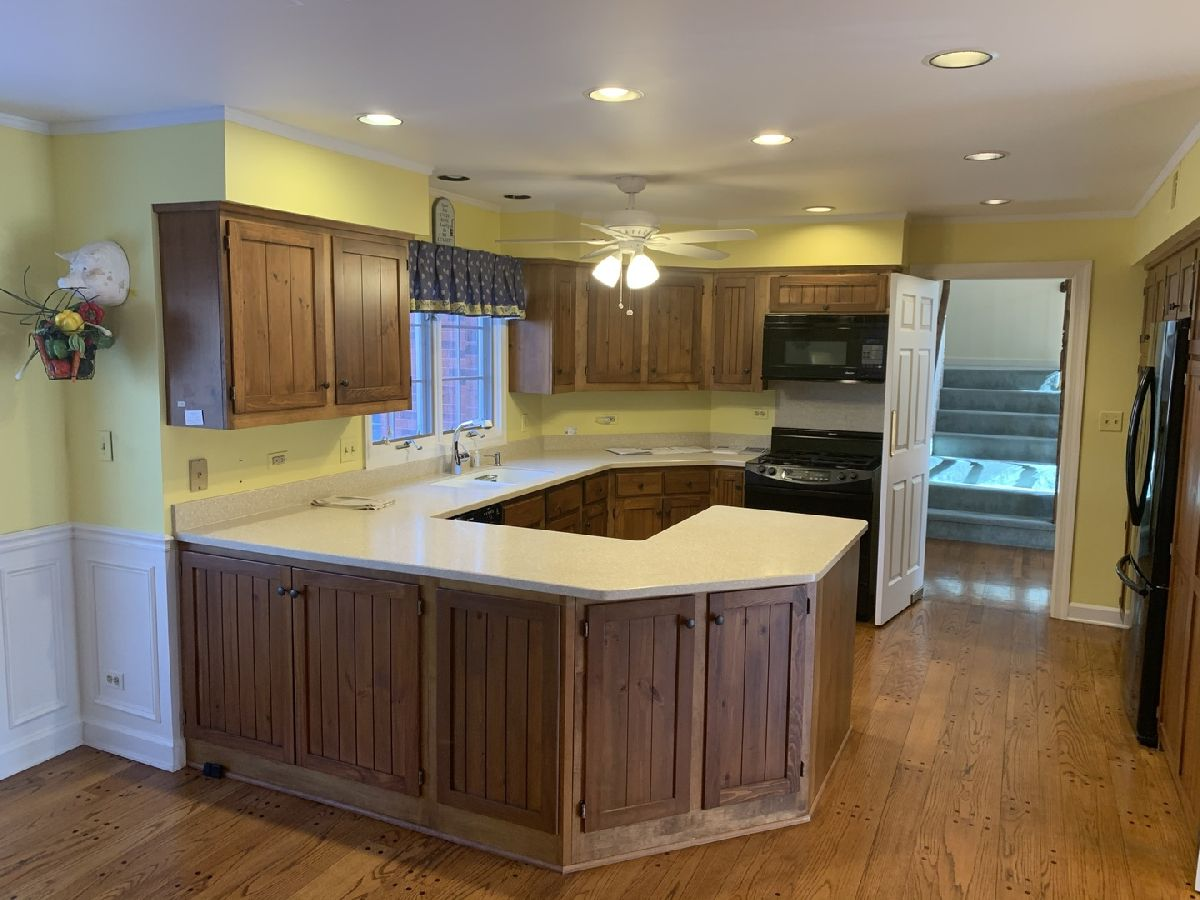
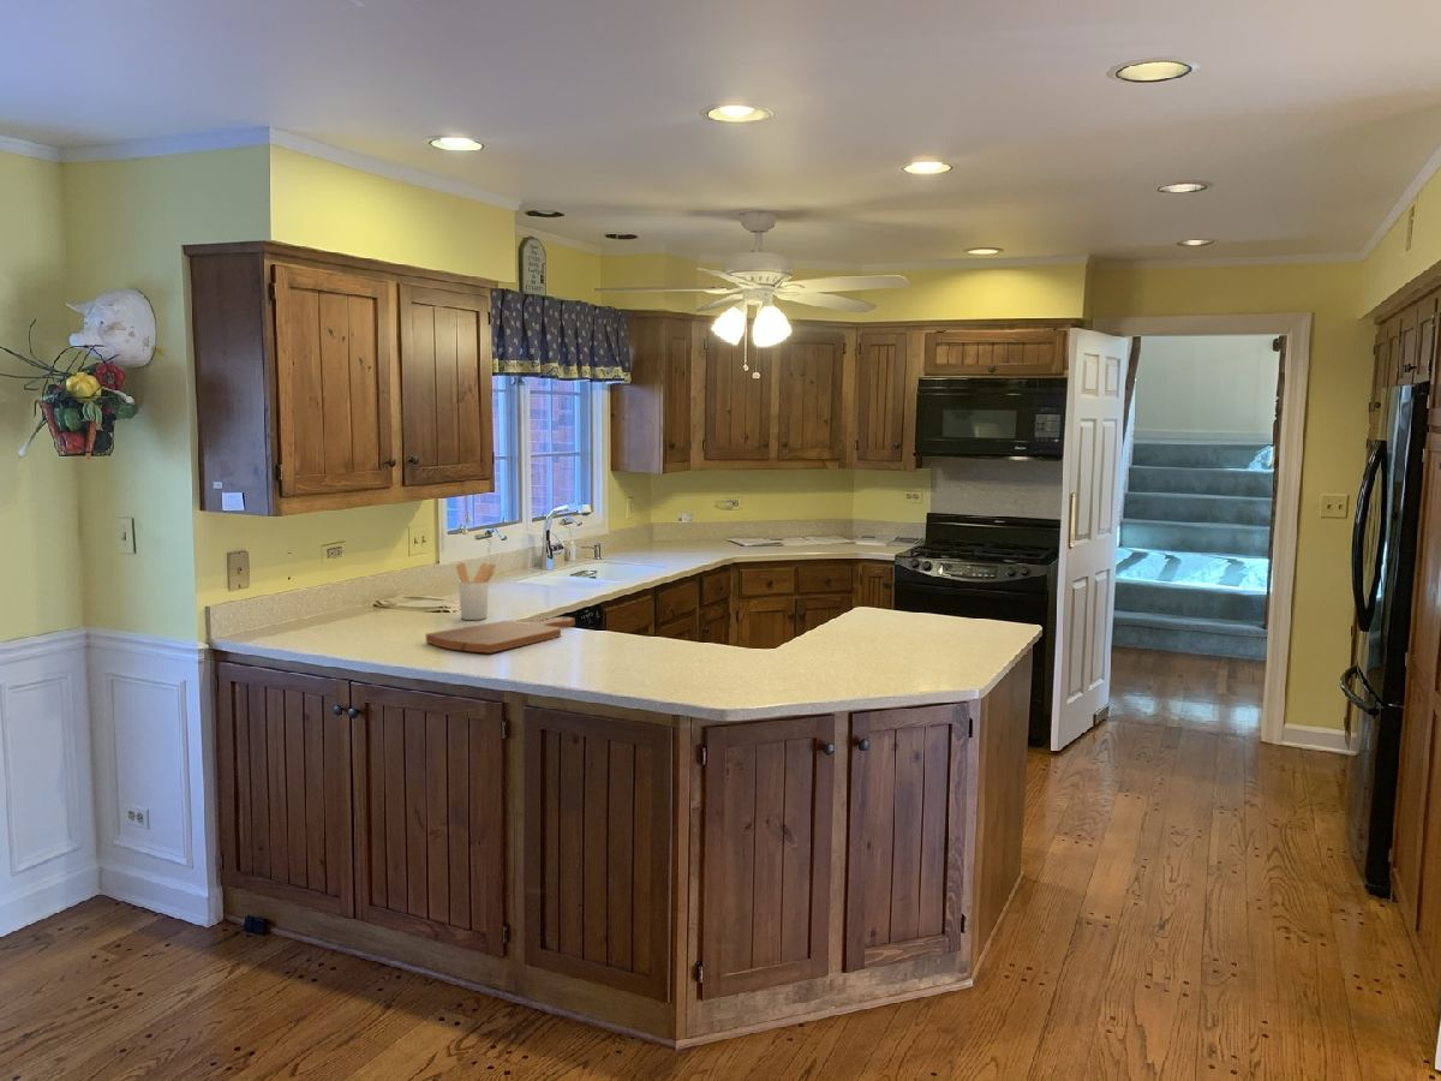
+ utensil holder [455,561,497,621]
+ cutting board [425,616,576,655]
